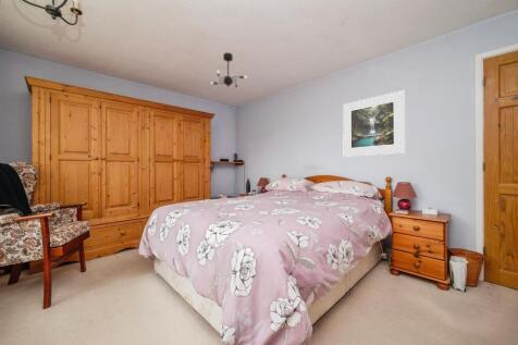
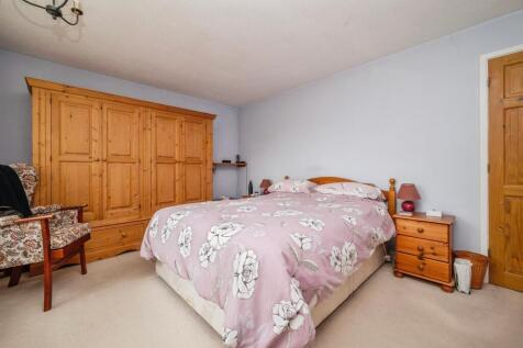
- ceiling light fixture [209,51,248,90]
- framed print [342,89,406,158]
